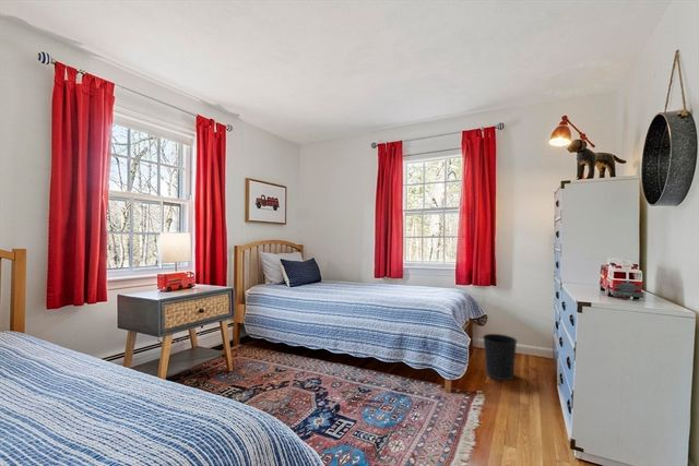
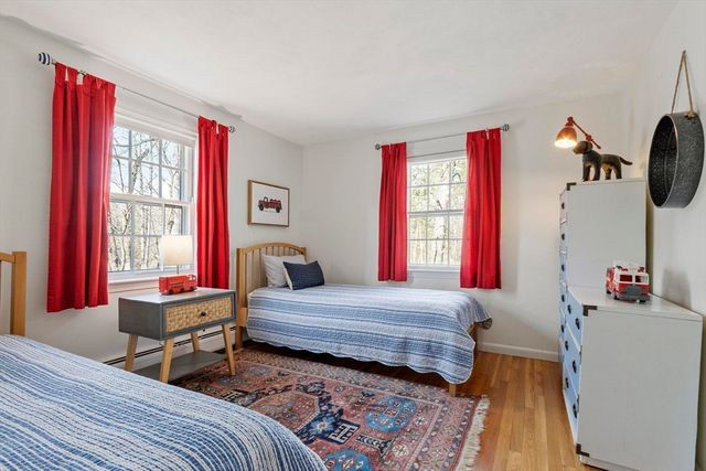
- wastebasket [482,333,519,381]
